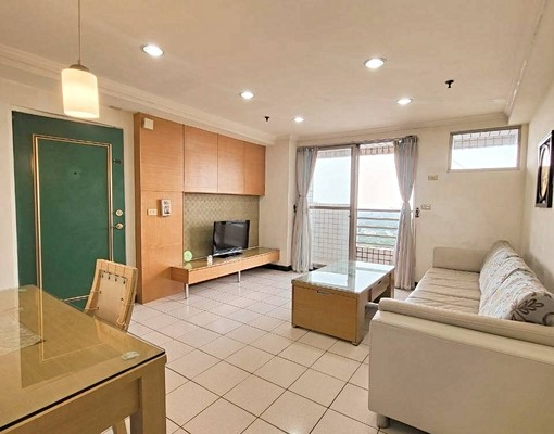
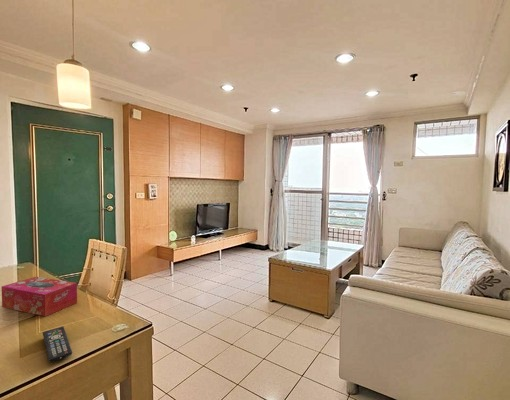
+ tissue box [0,276,78,317]
+ remote control [41,325,73,363]
